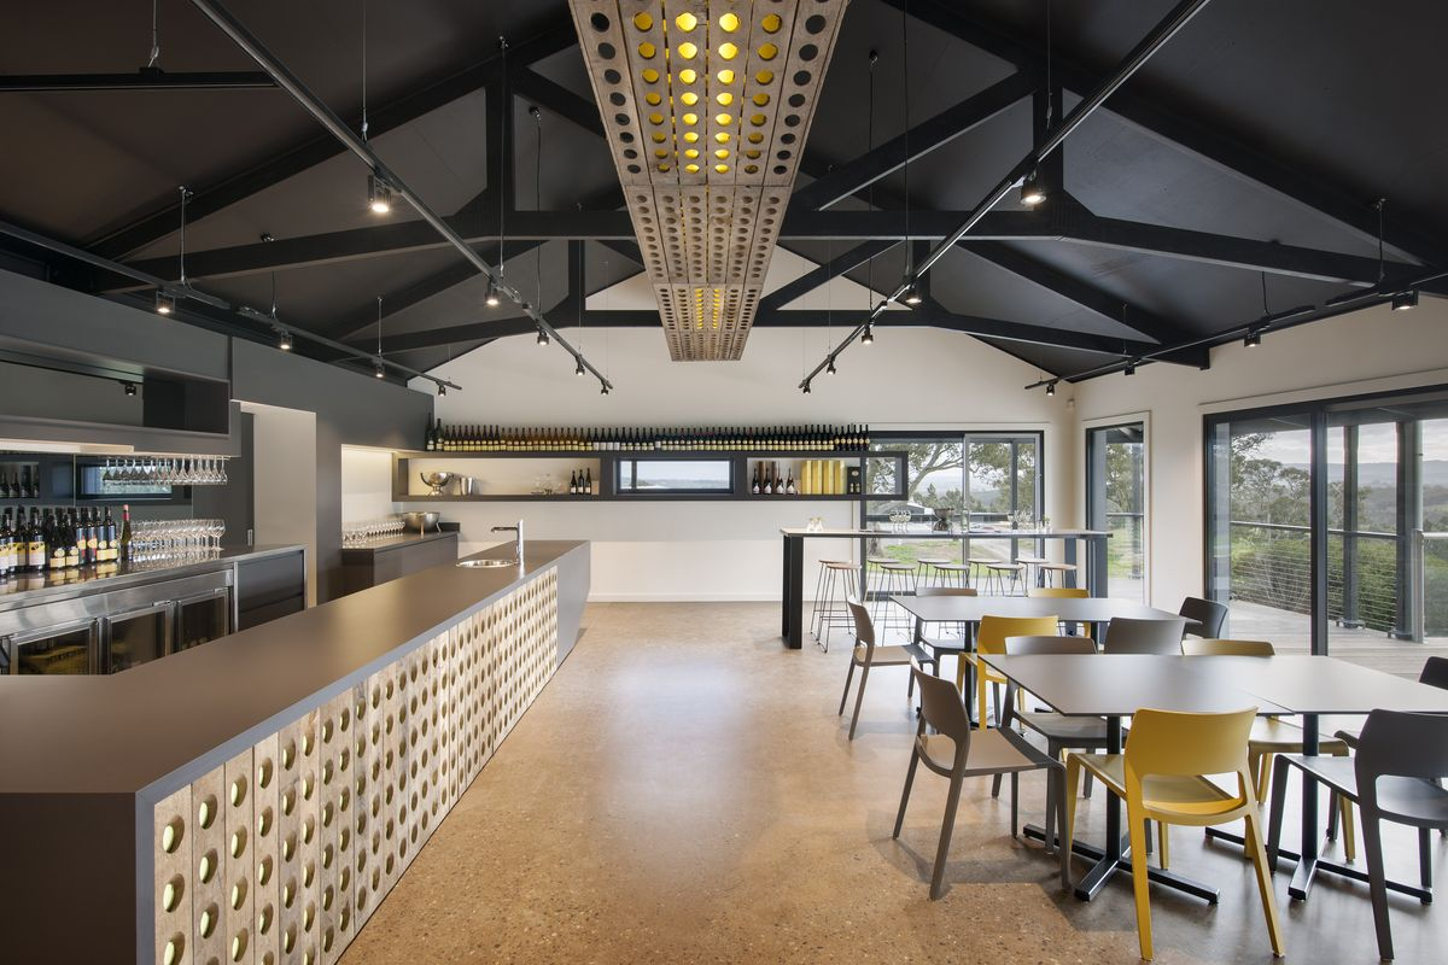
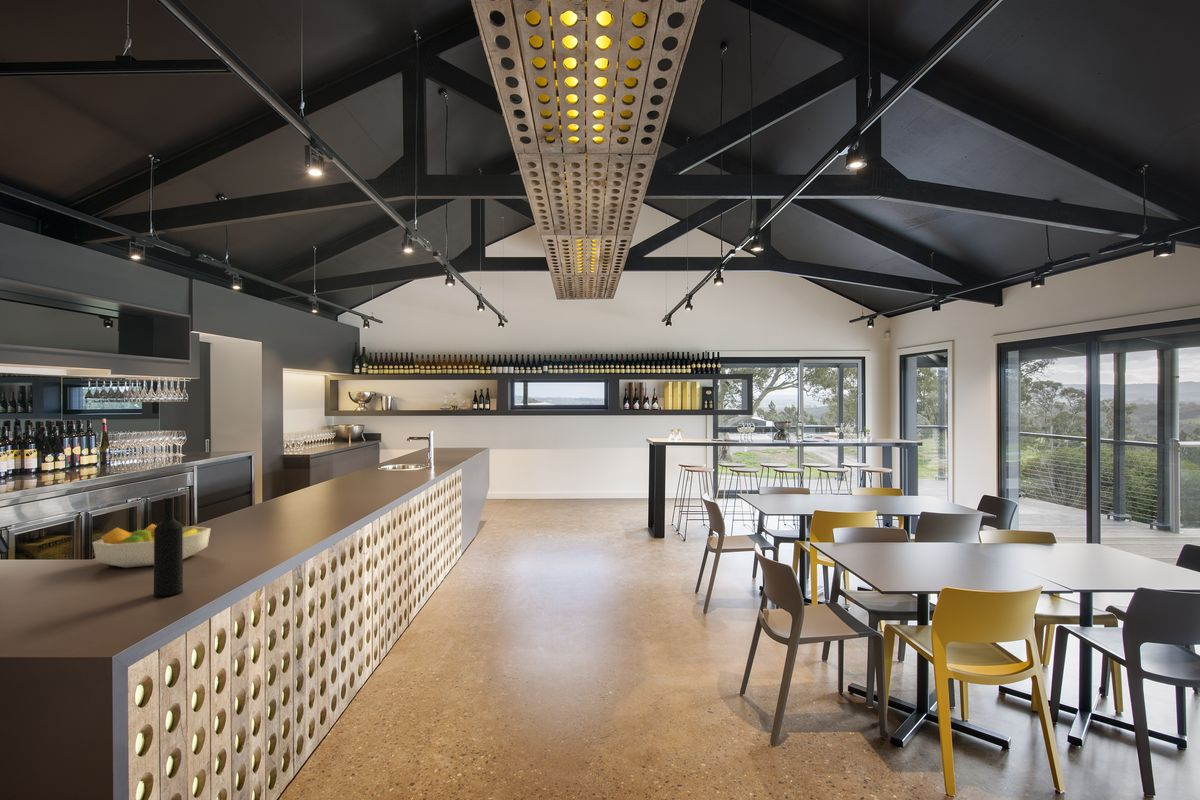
+ wine bottle [153,496,184,598]
+ fruit bowl [91,523,212,569]
